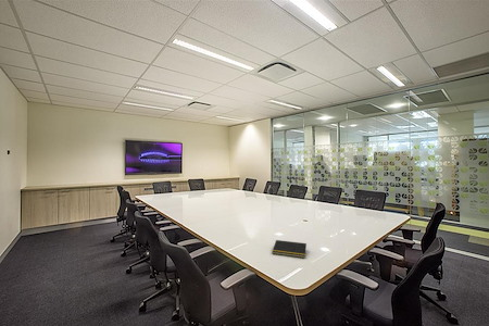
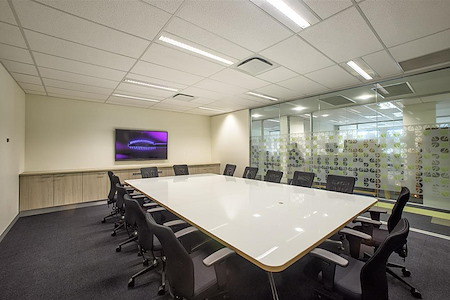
- notepad [271,239,308,259]
